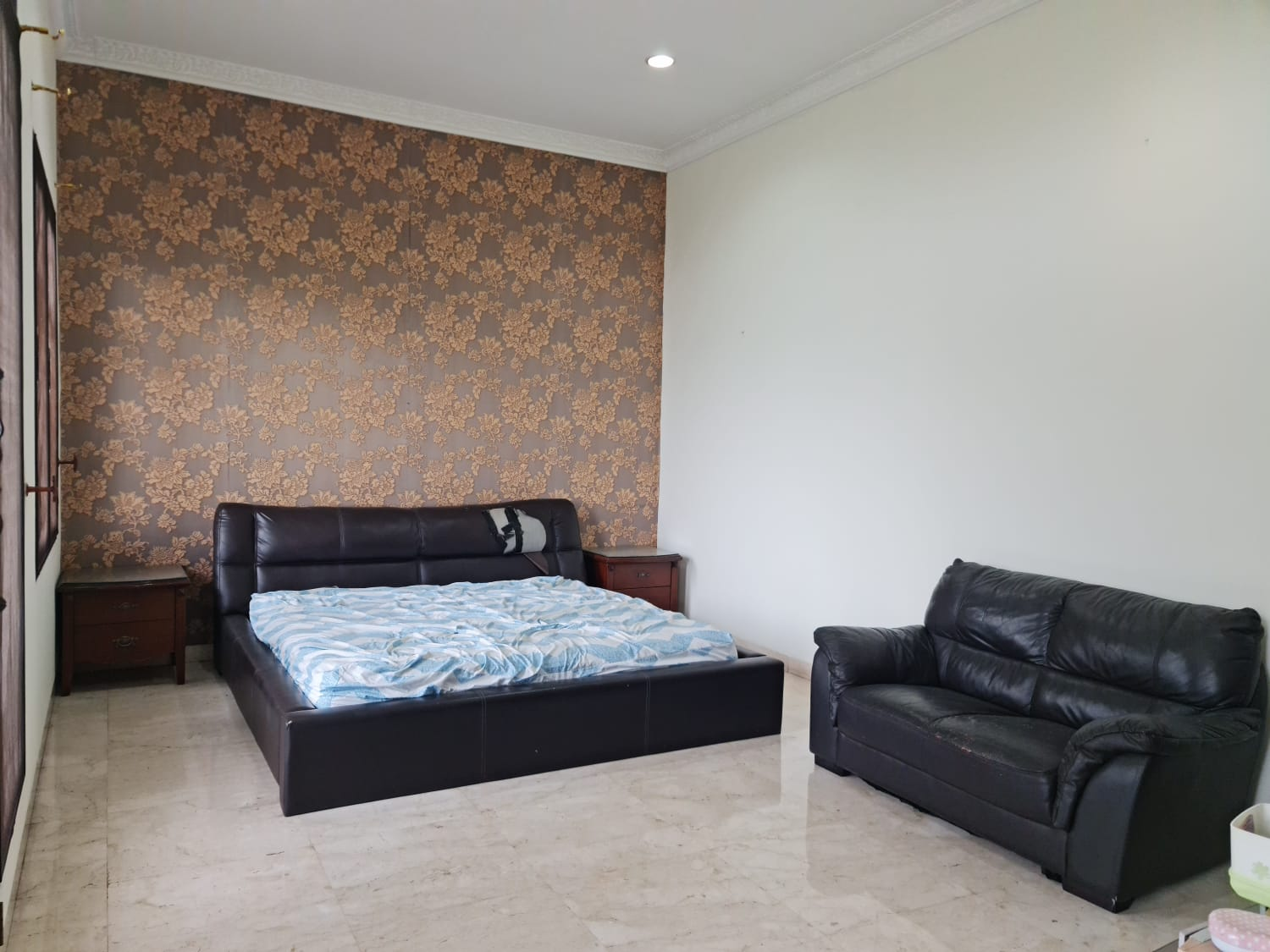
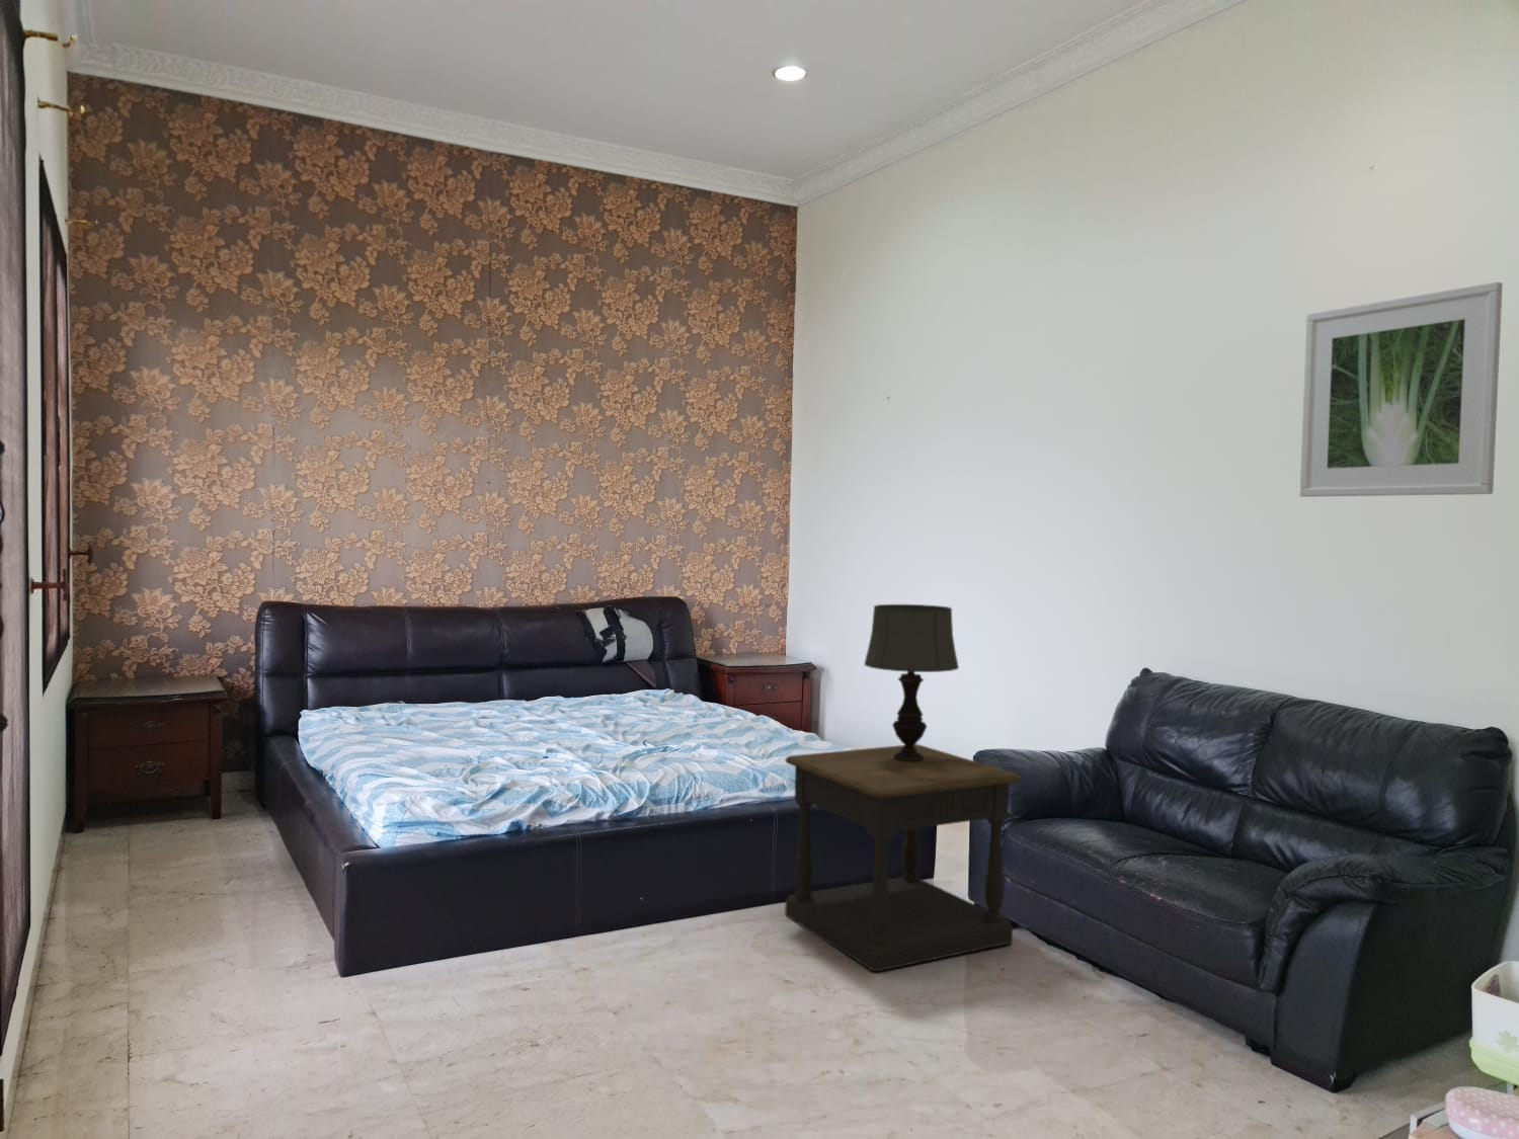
+ table lamp [862,603,960,762]
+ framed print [1299,281,1503,498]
+ side table [783,743,1021,972]
